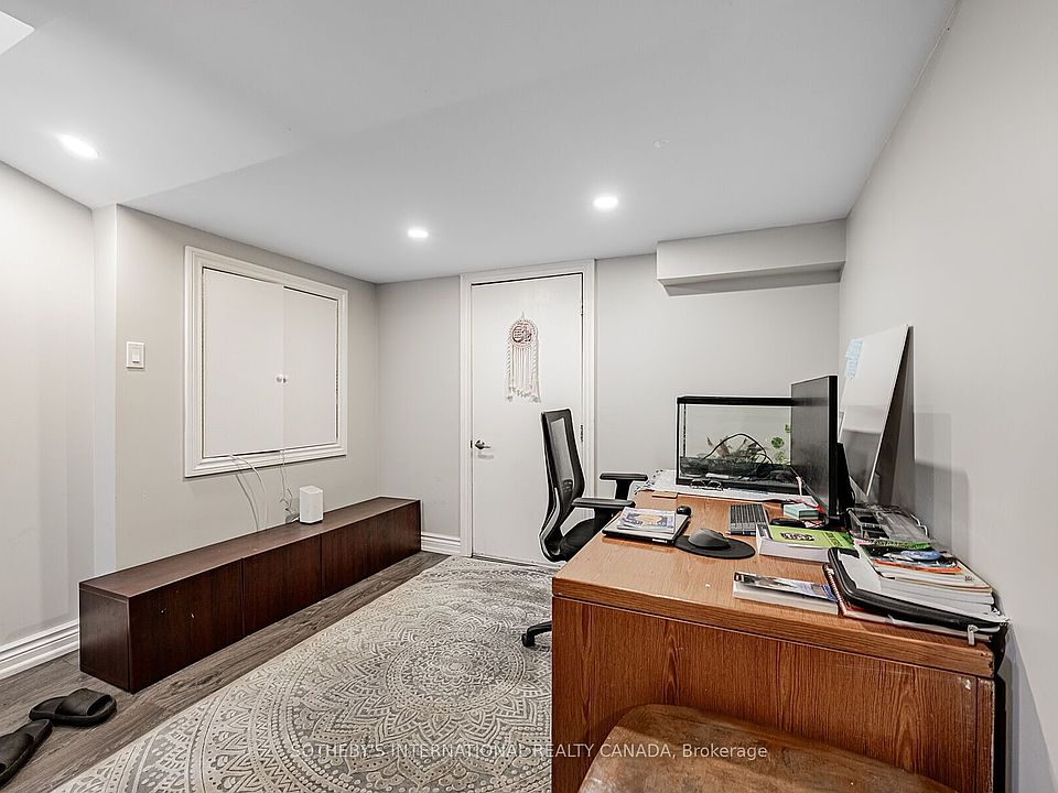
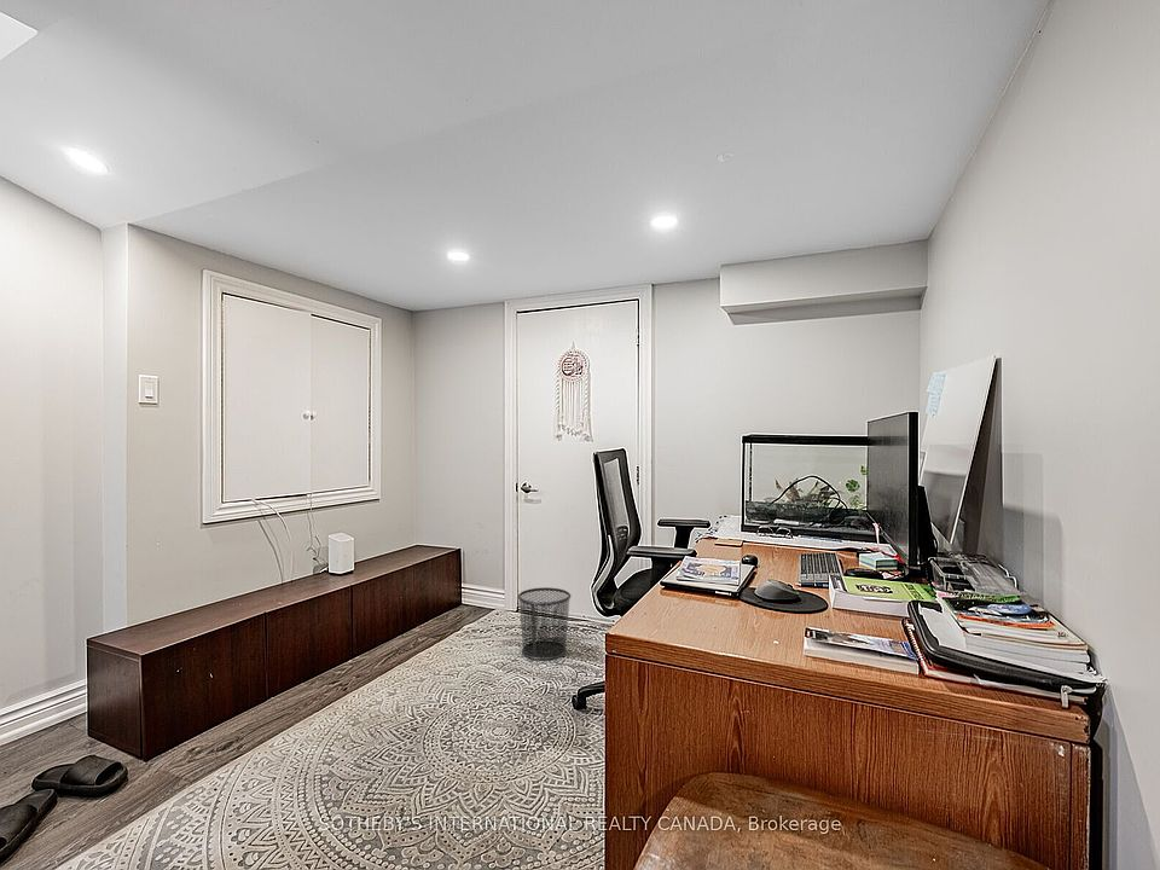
+ waste bin [517,586,572,661]
